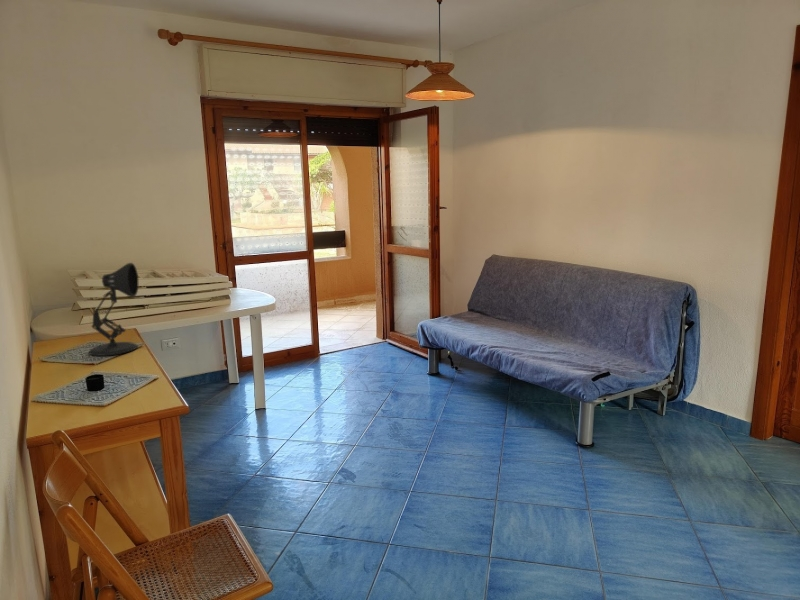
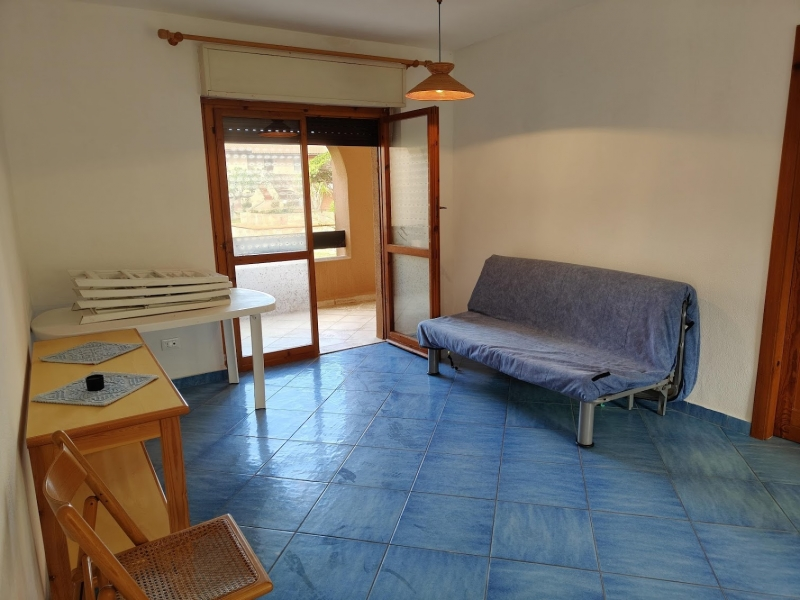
- desk lamp [87,262,139,357]
